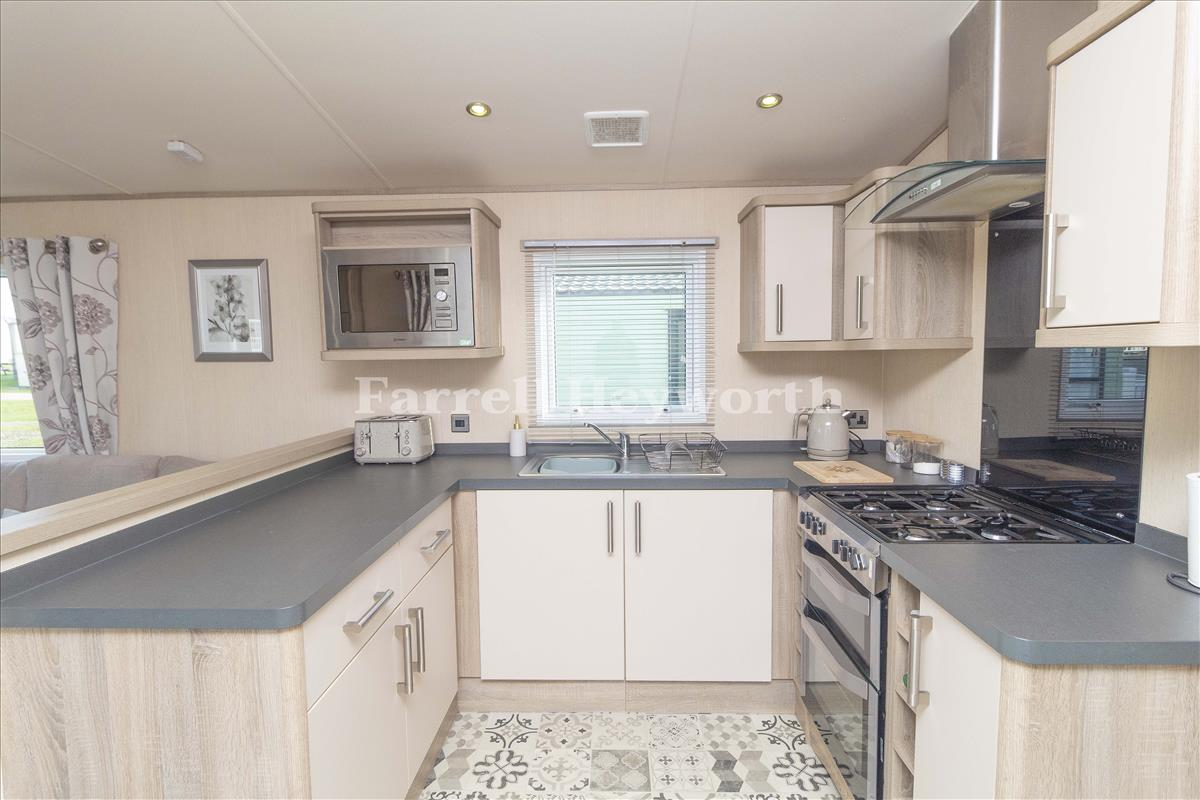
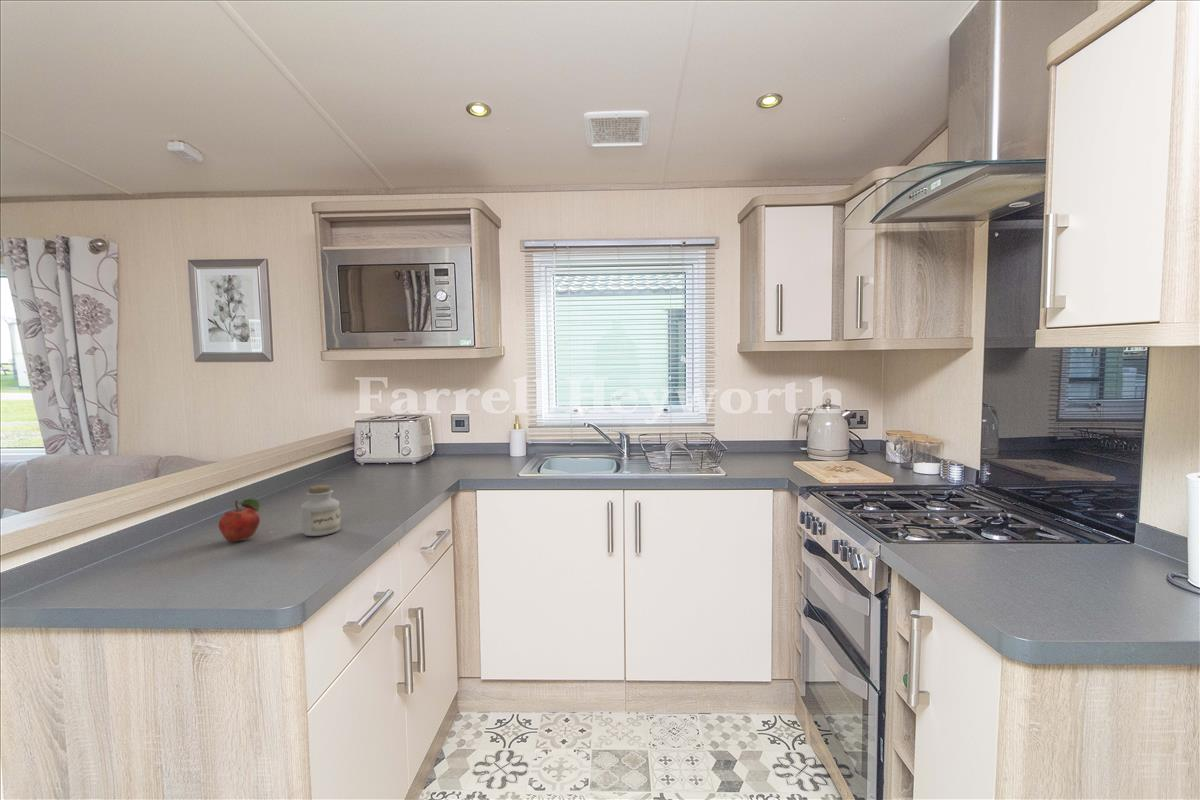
+ jar [300,484,341,537]
+ fruit [217,498,261,543]
